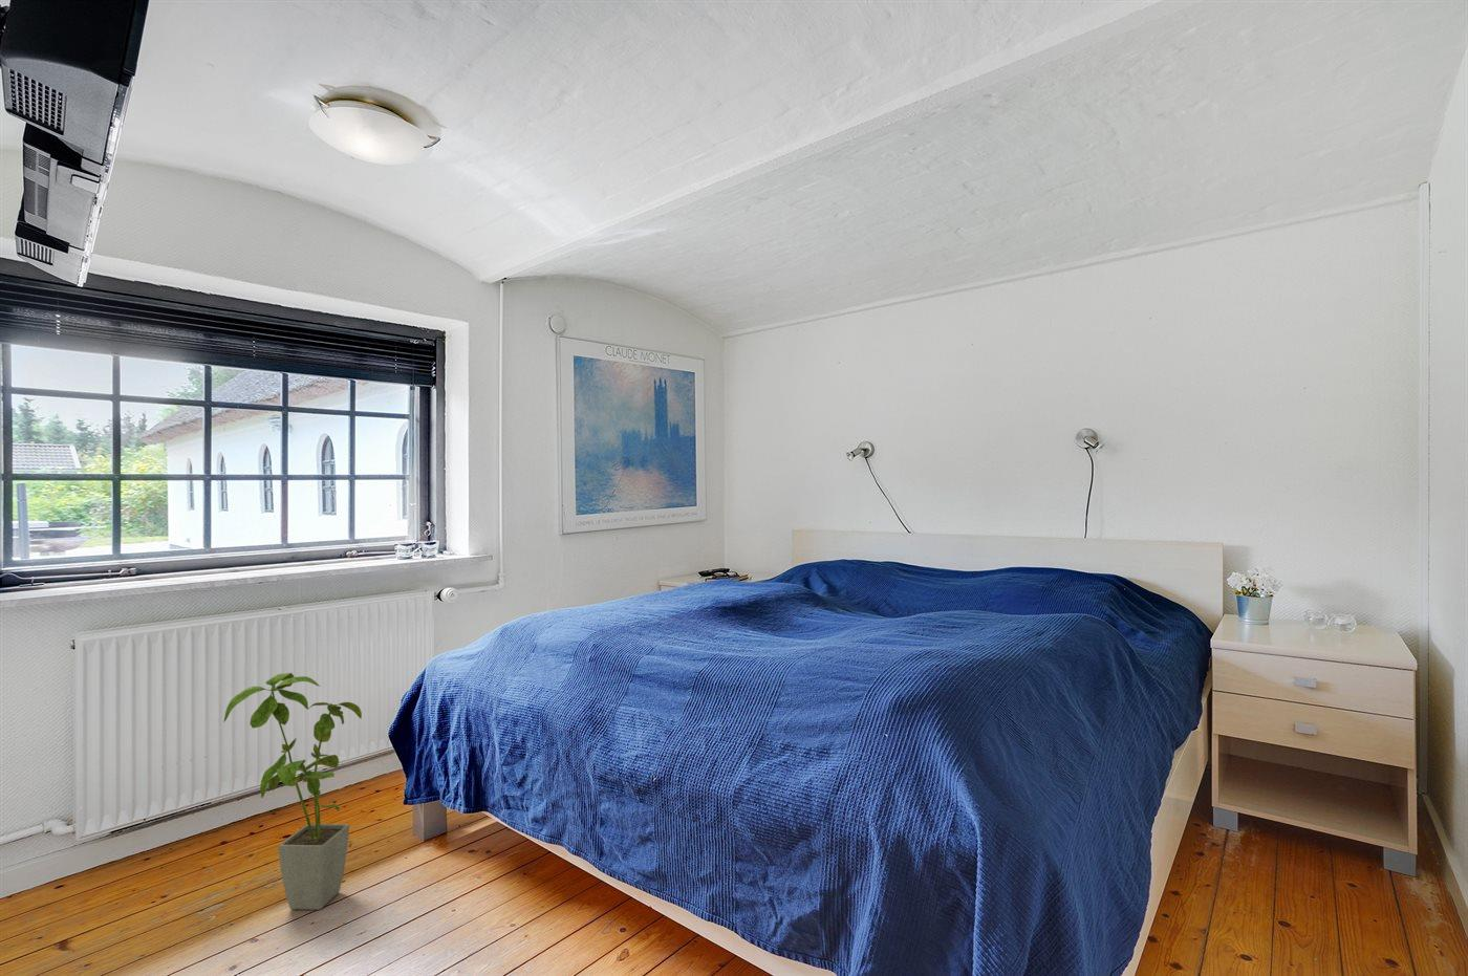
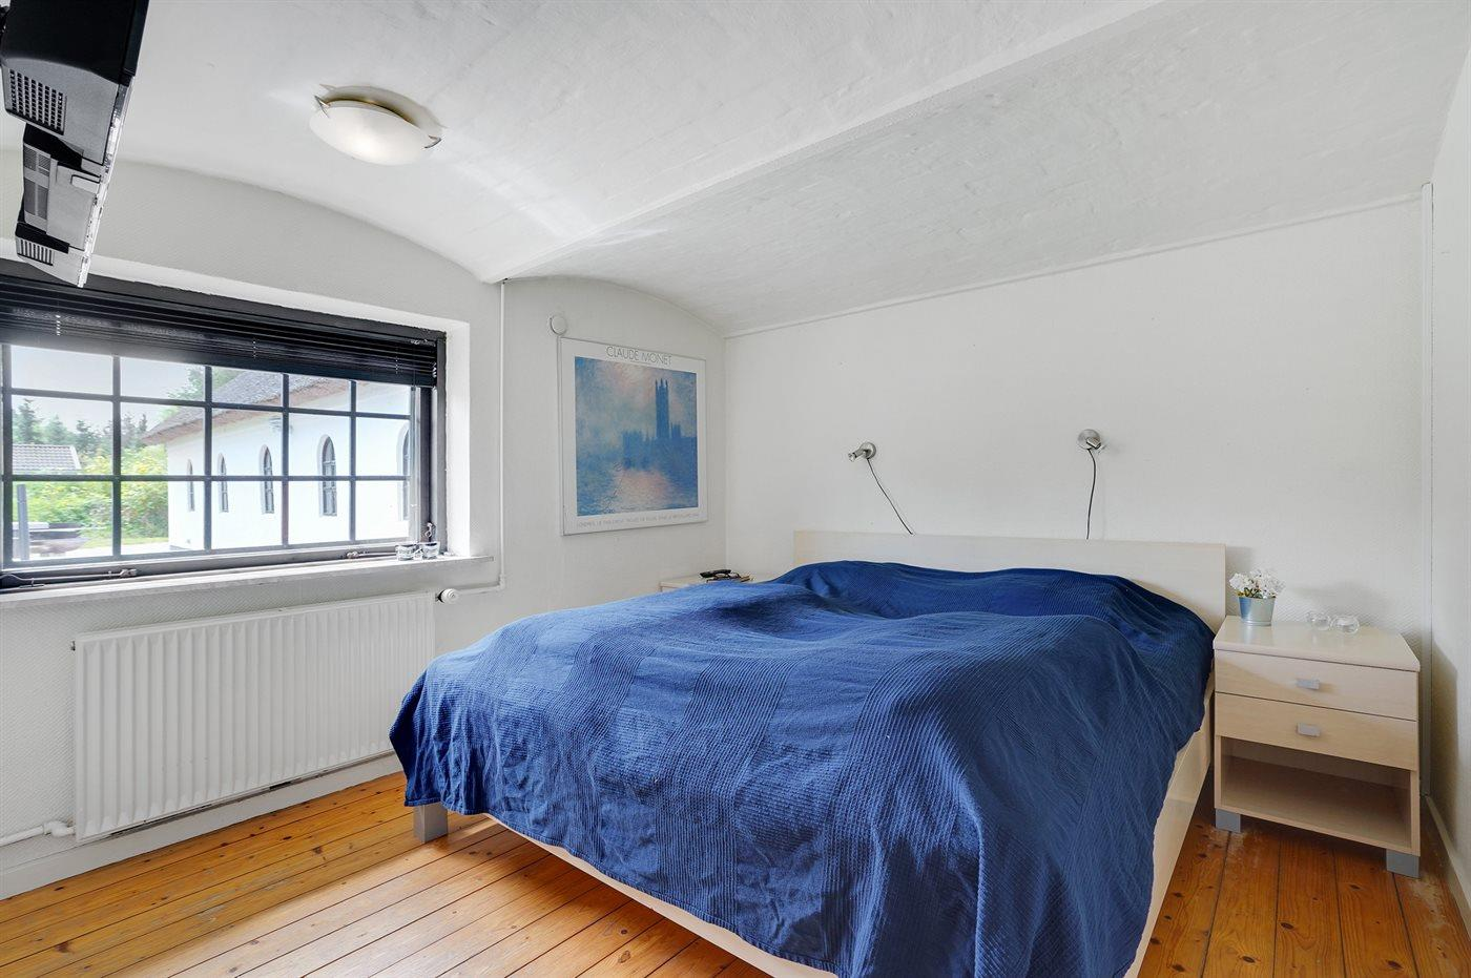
- house plant [222,672,363,911]
